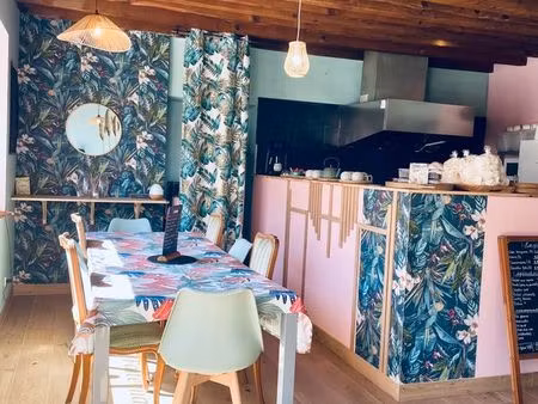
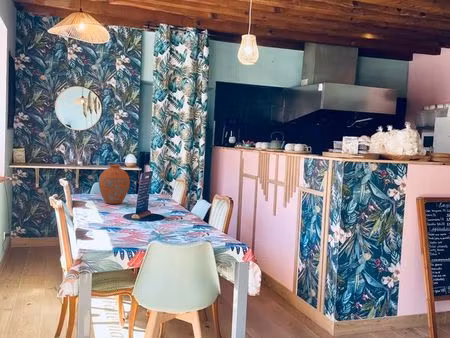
+ vase [98,164,131,205]
